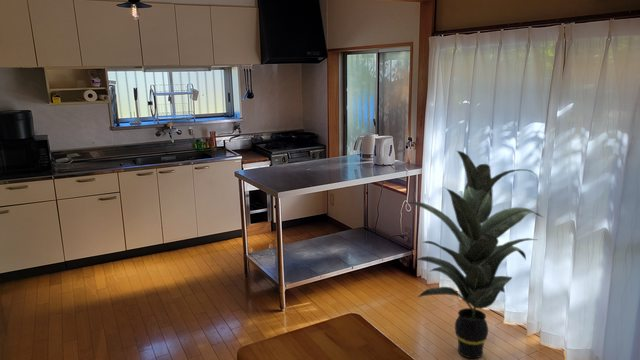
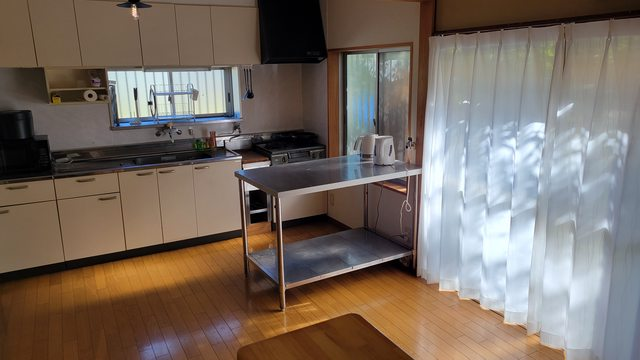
- indoor plant [403,150,545,359]
